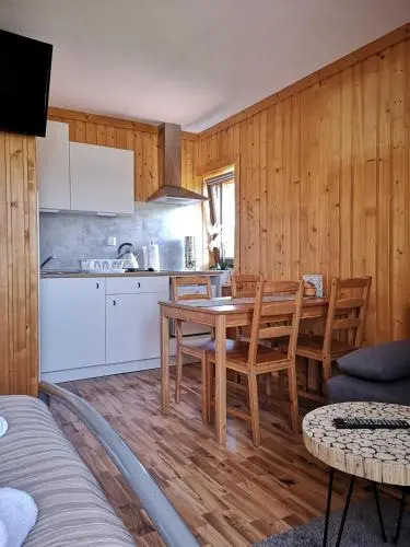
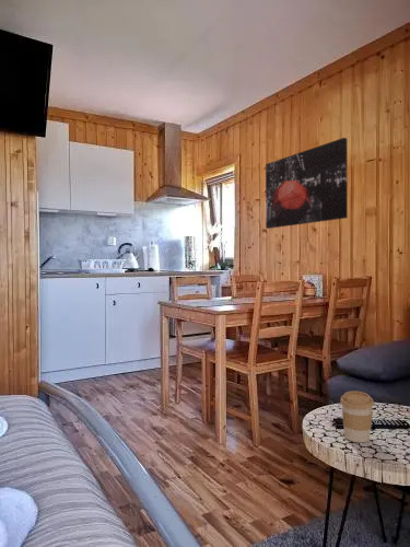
+ coffee cup [340,391,375,443]
+ wall art [265,137,349,230]
